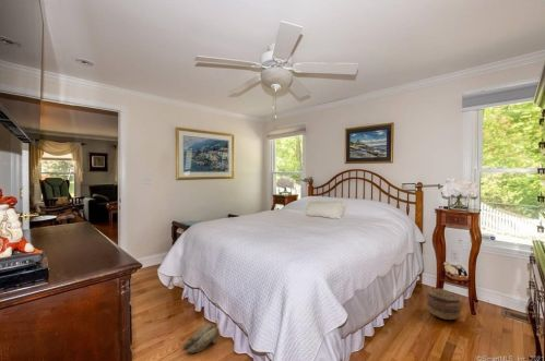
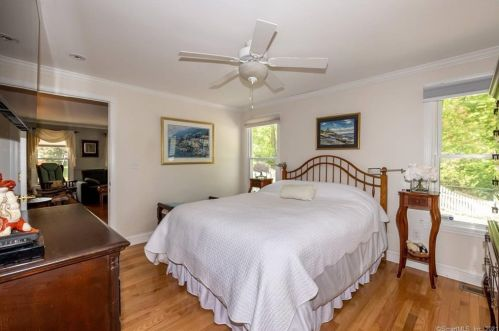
- basket [426,288,461,321]
- slippers [182,322,220,353]
